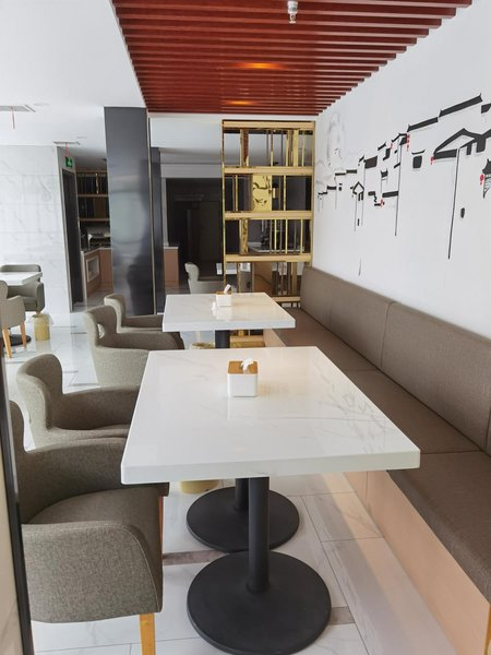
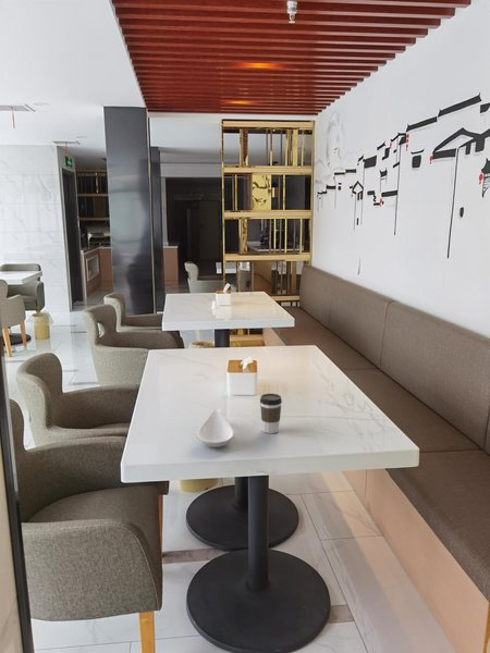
+ spoon rest [196,408,235,448]
+ coffee cup [259,393,283,434]
